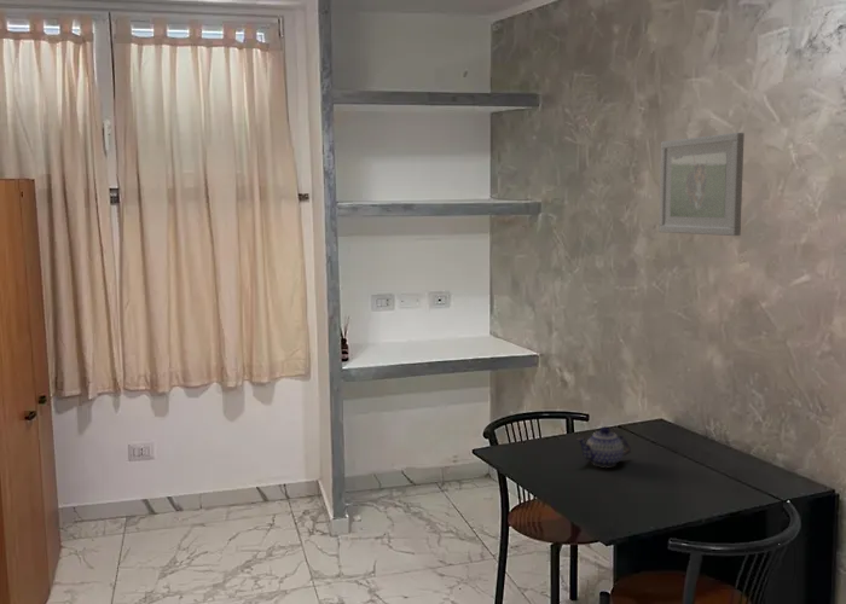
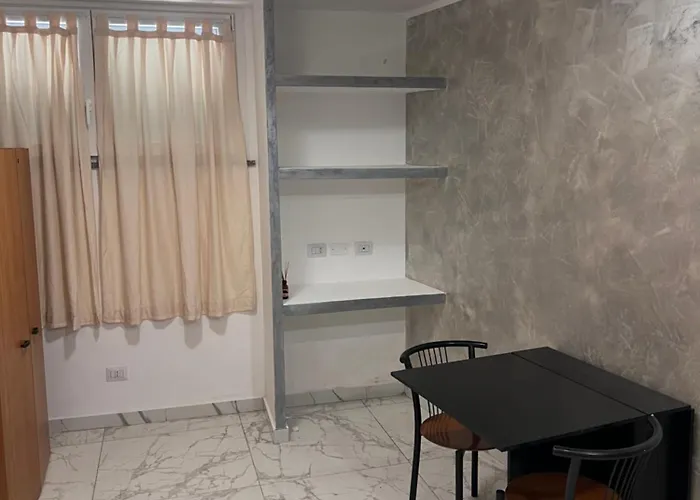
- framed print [657,132,746,237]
- teapot [576,425,632,469]
